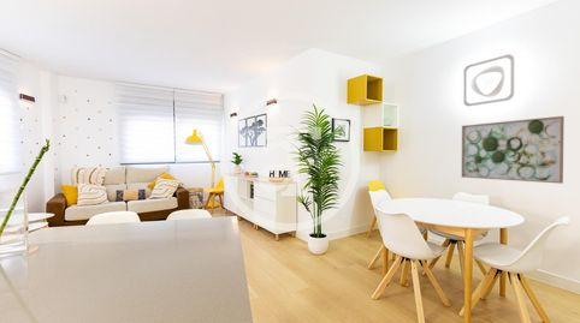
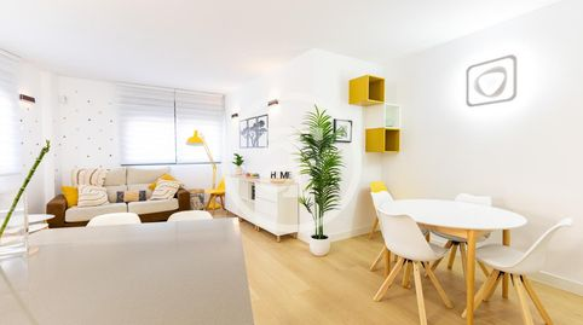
- wall art [461,115,566,185]
